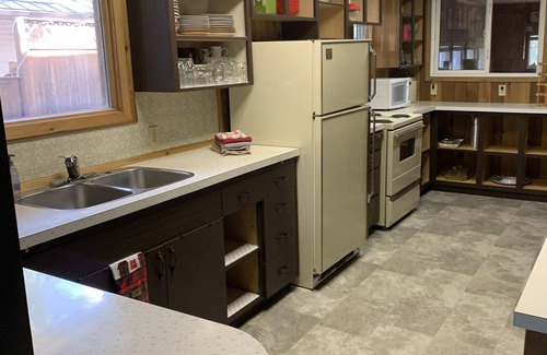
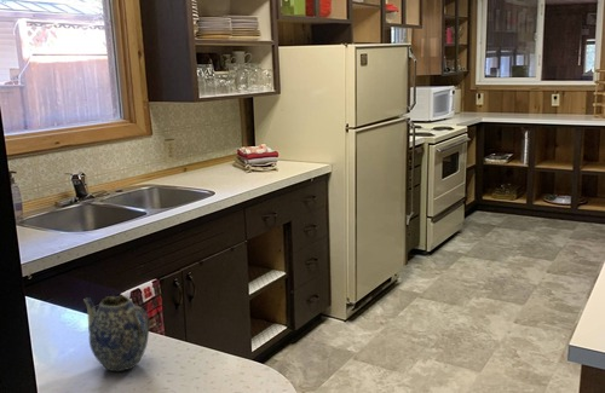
+ teapot [82,295,151,372]
